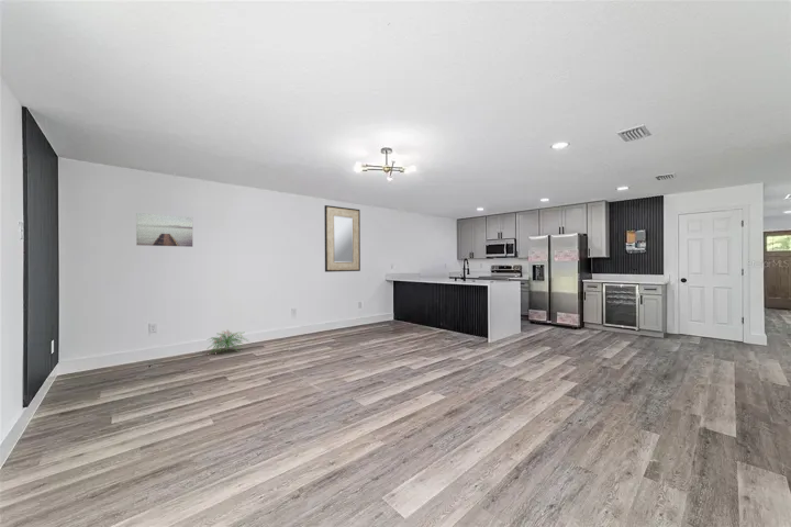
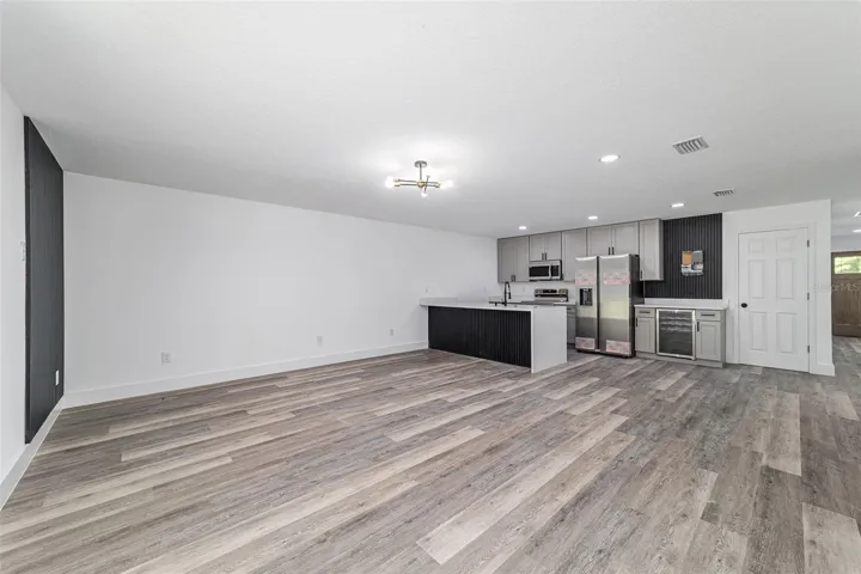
- decorative plant [208,328,250,355]
- home mirror [323,204,361,273]
- wall art [135,212,193,248]
